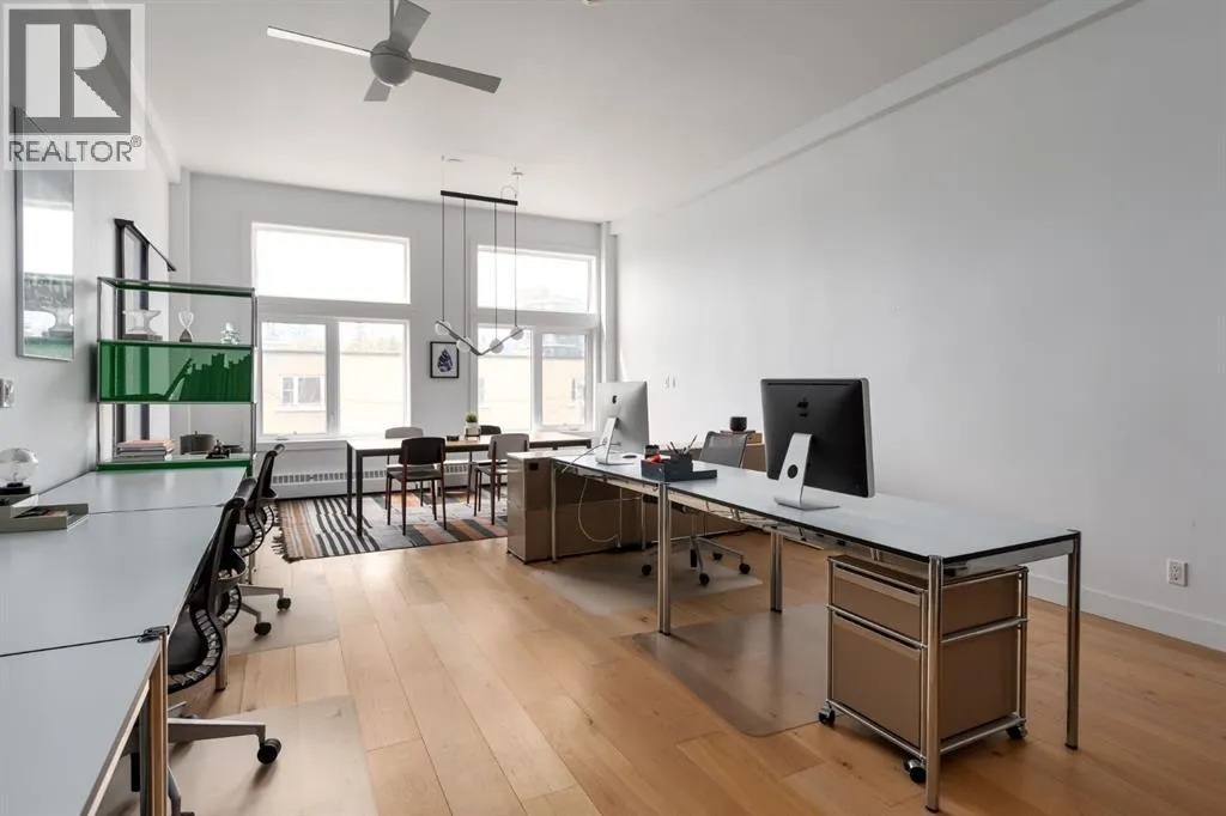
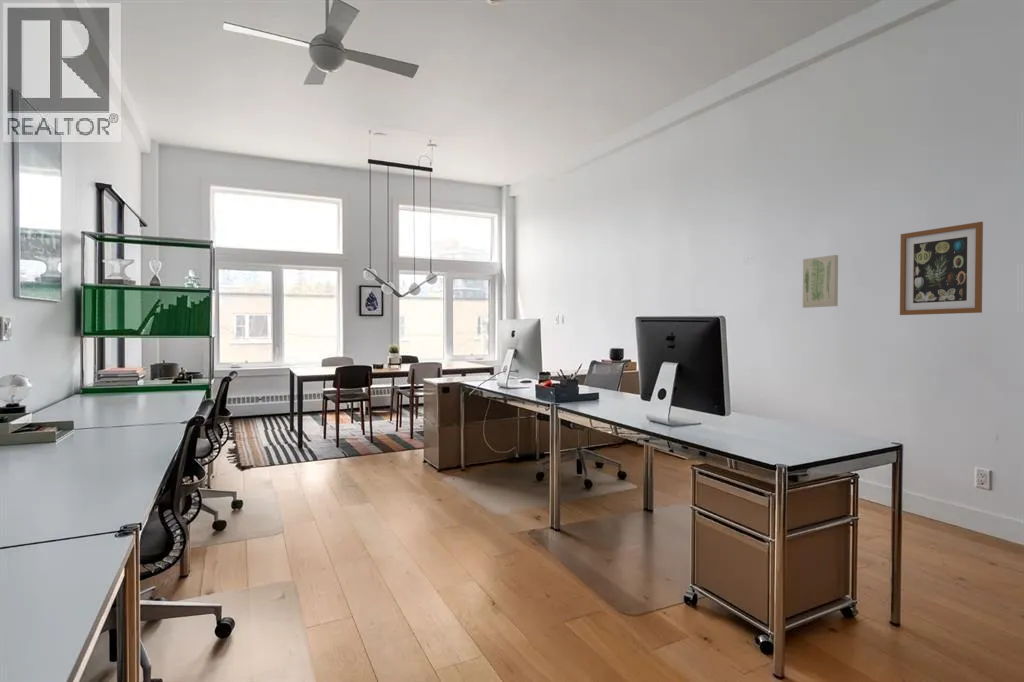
+ wall art [802,254,839,309]
+ wall art [899,221,984,316]
